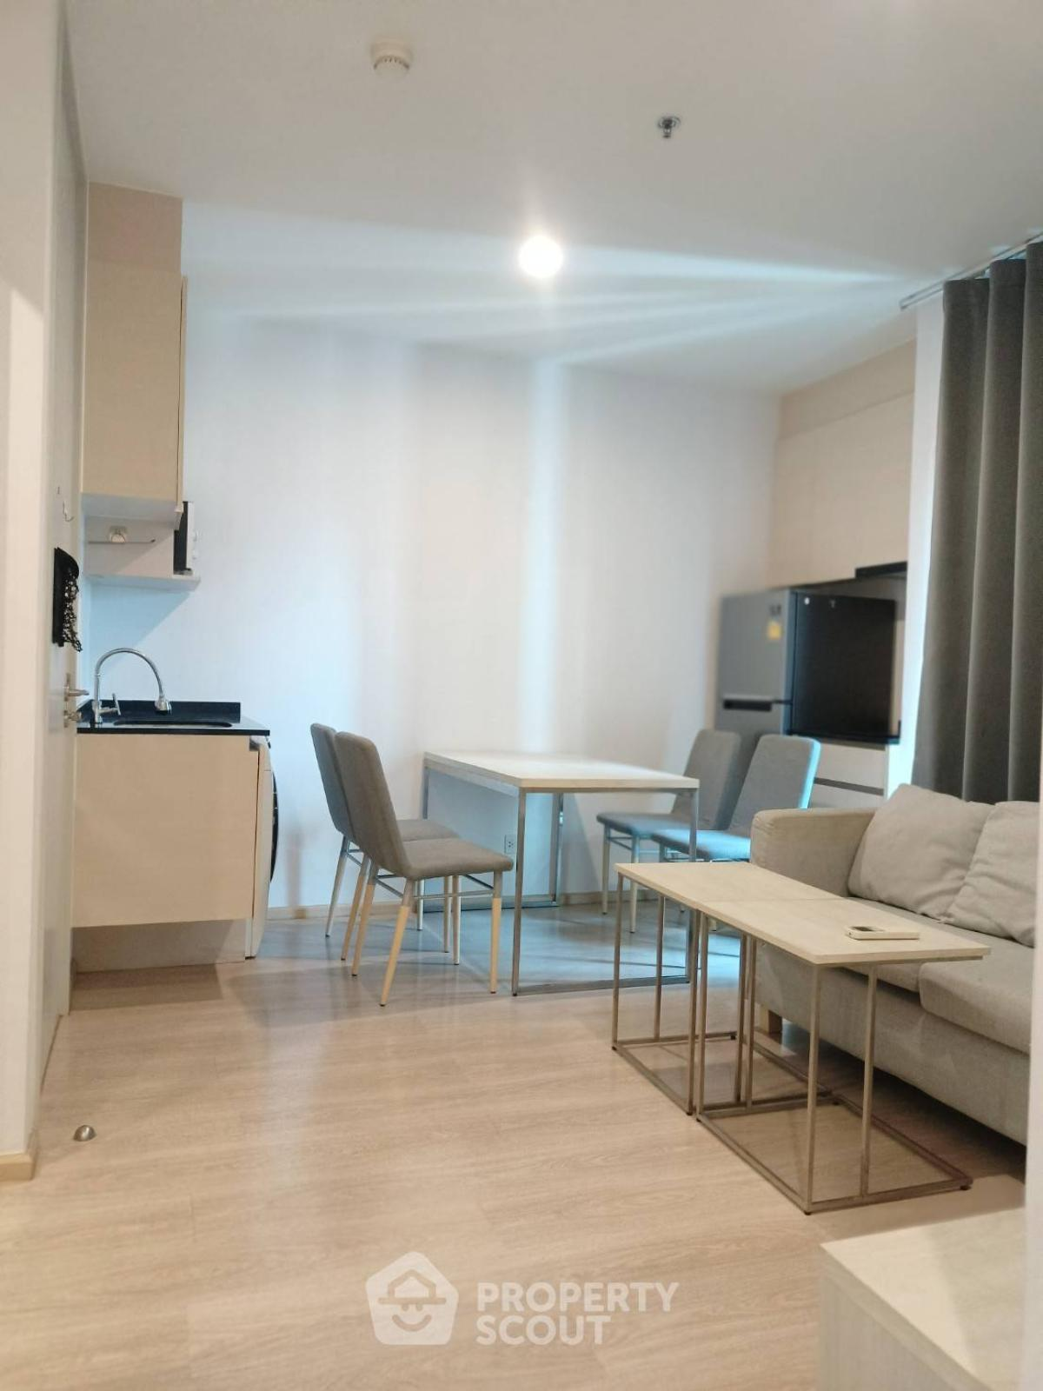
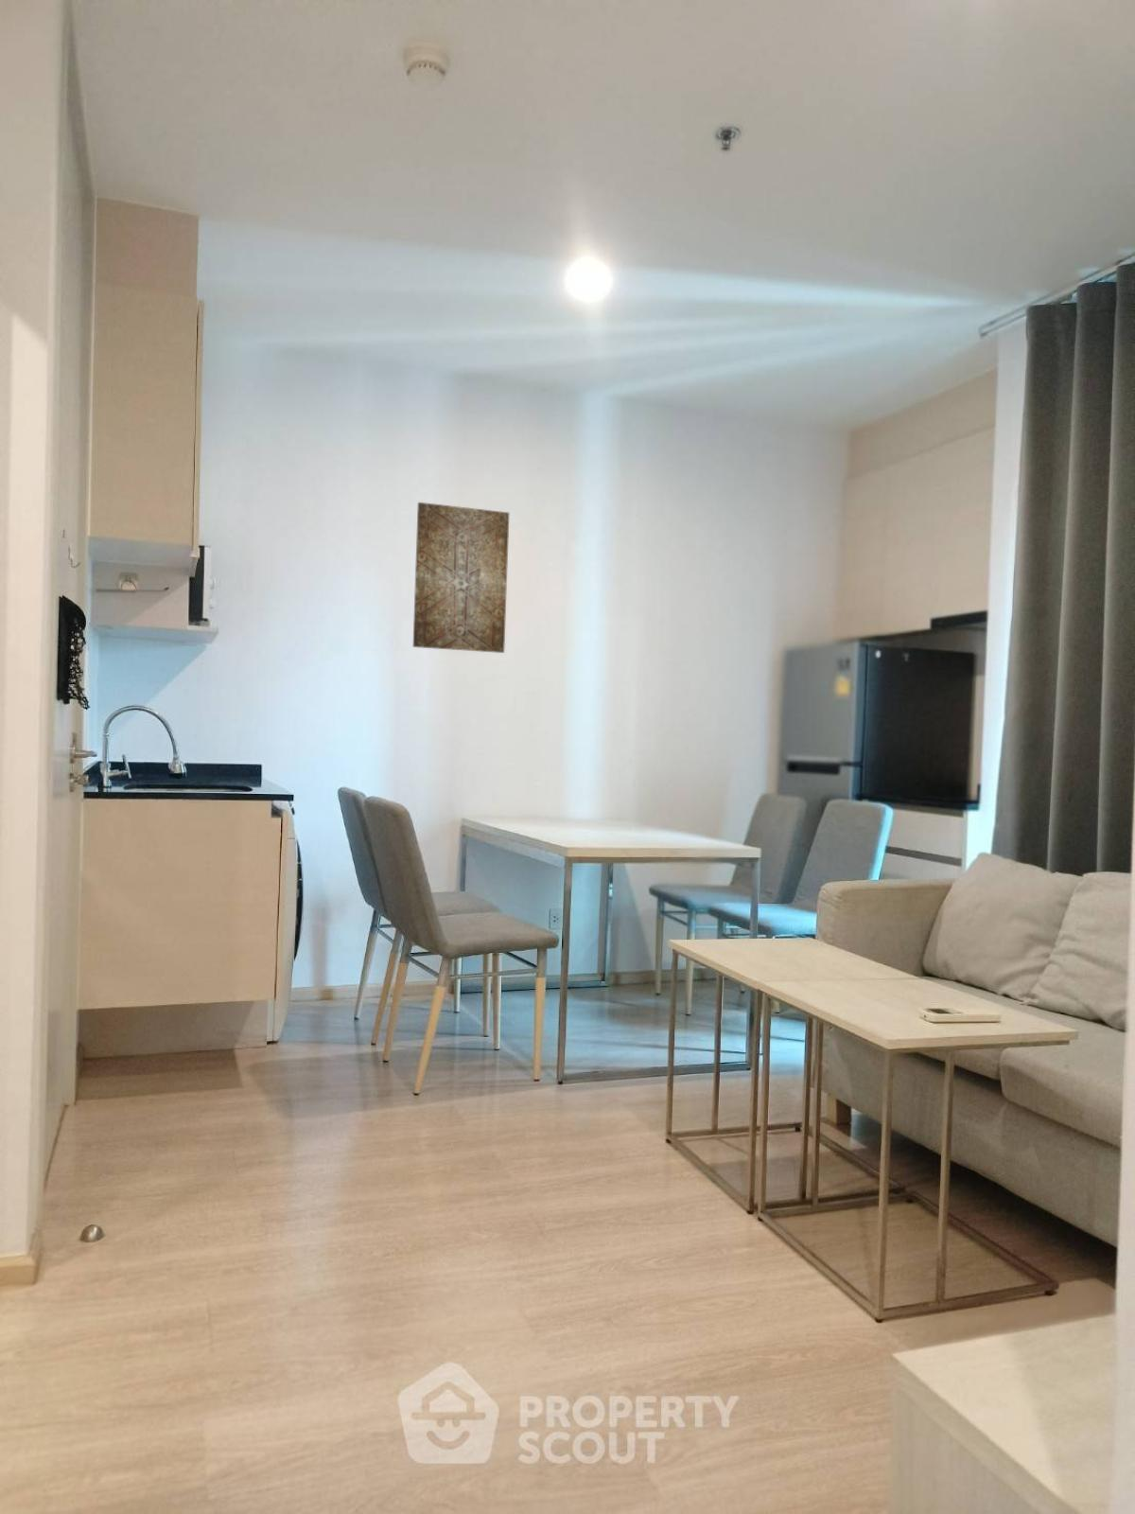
+ wall art [413,502,510,653]
